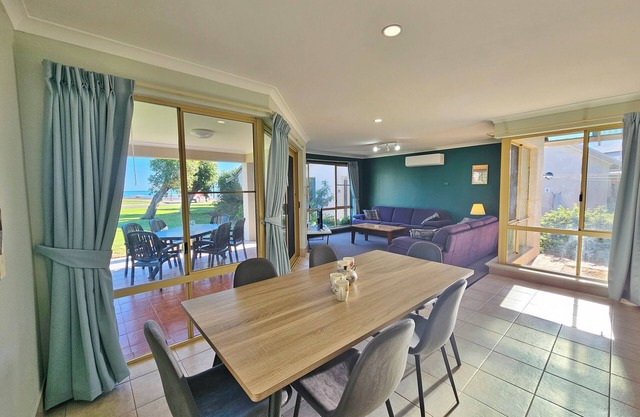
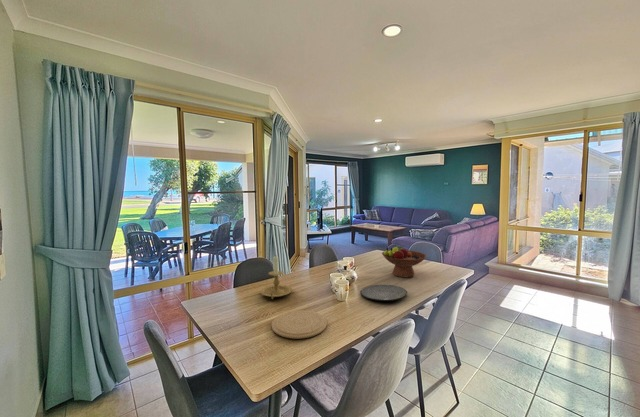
+ plate [271,309,328,340]
+ candle holder [259,255,294,300]
+ fruit bowl [381,245,427,278]
+ plate [360,284,408,302]
